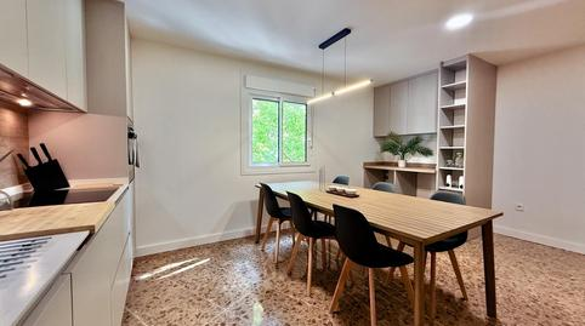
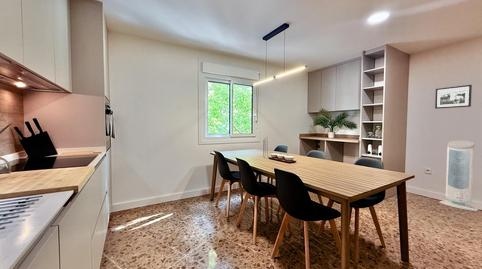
+ air purifier [439,140,480,212]
+ picture frame [434,84,473,110]
